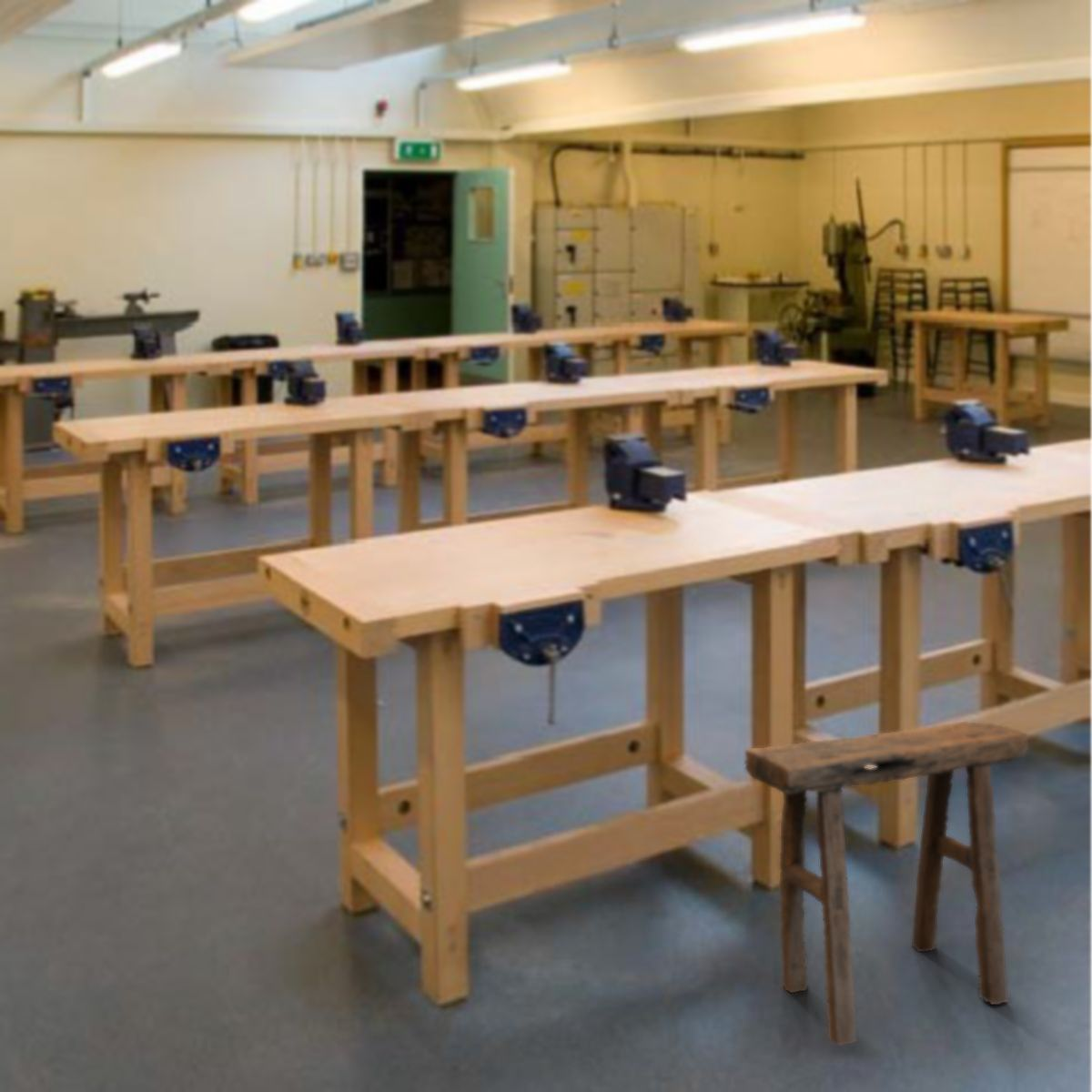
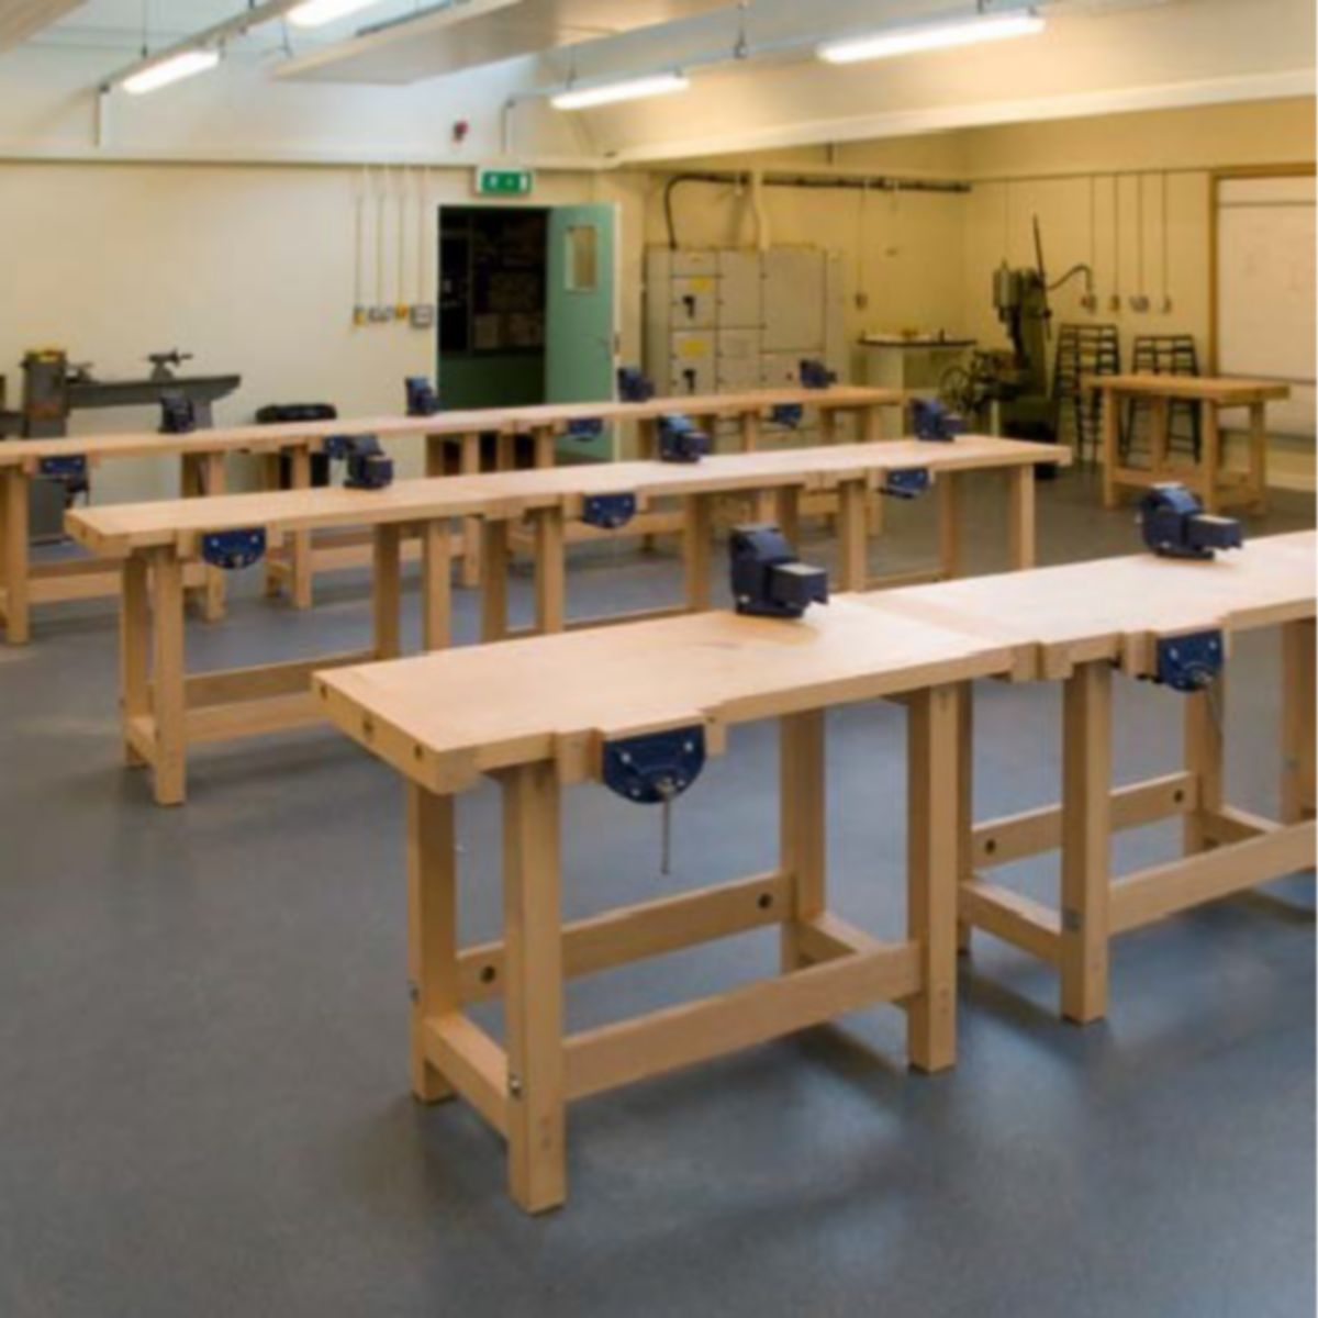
- stool [743,721,1029,1046]
